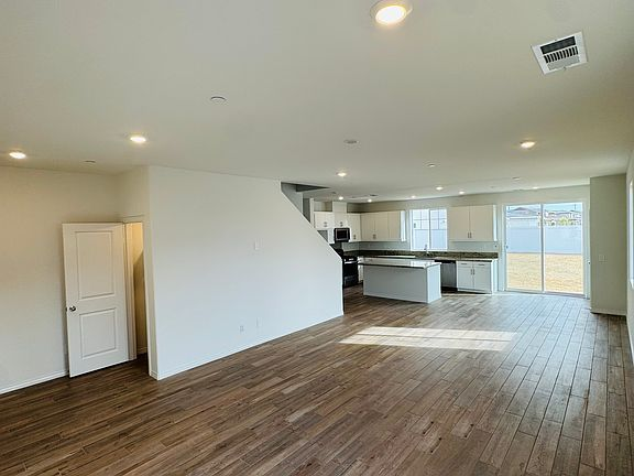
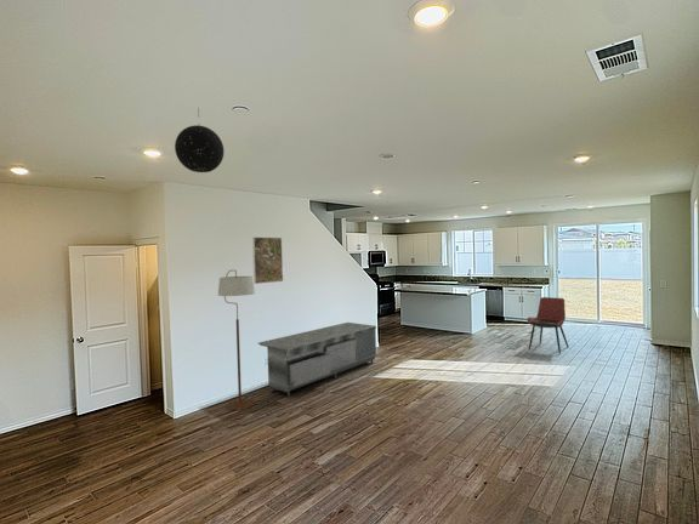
+ floor lamp [217,269,256,411]
+ dining chair [527,296,569,354]
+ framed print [251,237,284,285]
+ sideboard [257,321,377,398]
+ pendant light [174,107,225,173]
